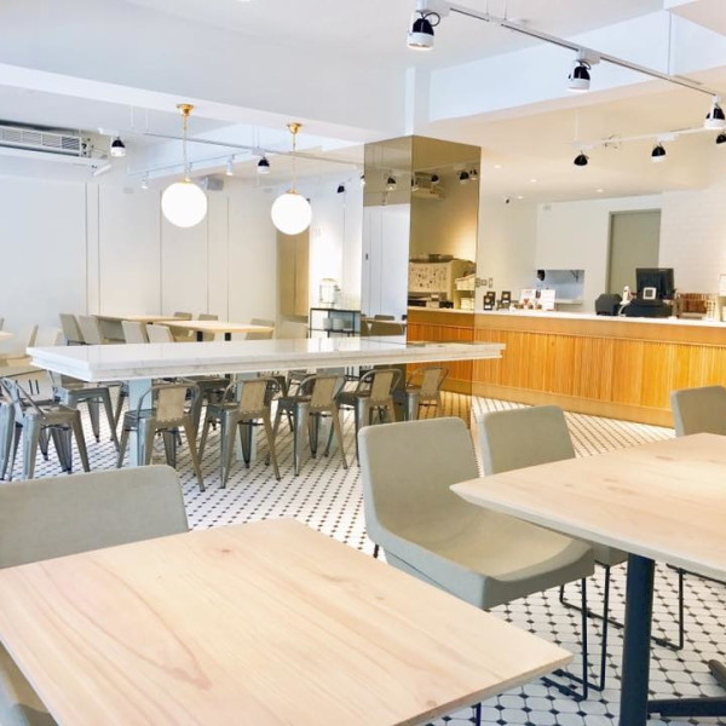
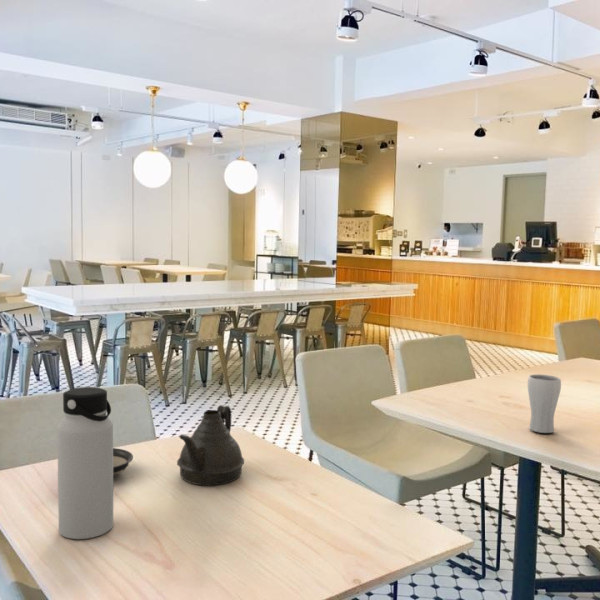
+ saucer [113,447,134,476]
+ water bottle [56,386,114,540]
+ teapot [176,404,245,486]
+ drinking glass [527,374,562,434]
